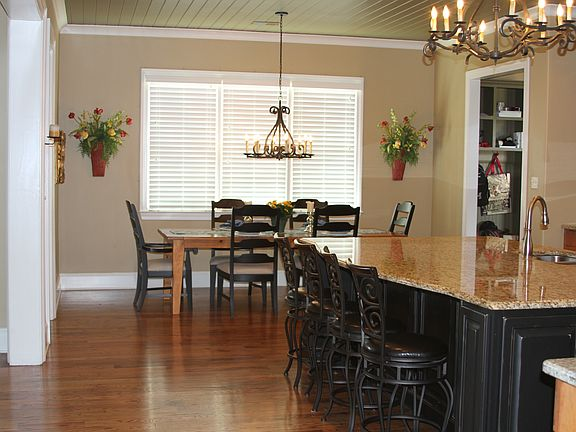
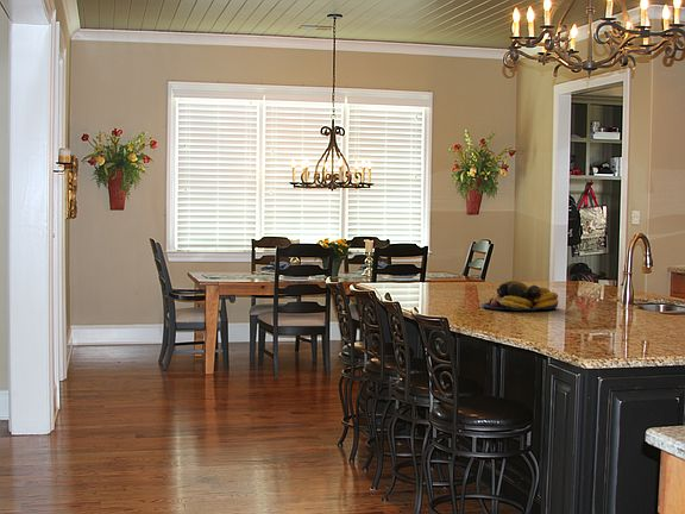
+ fruit bowl [482,280,560,312]
